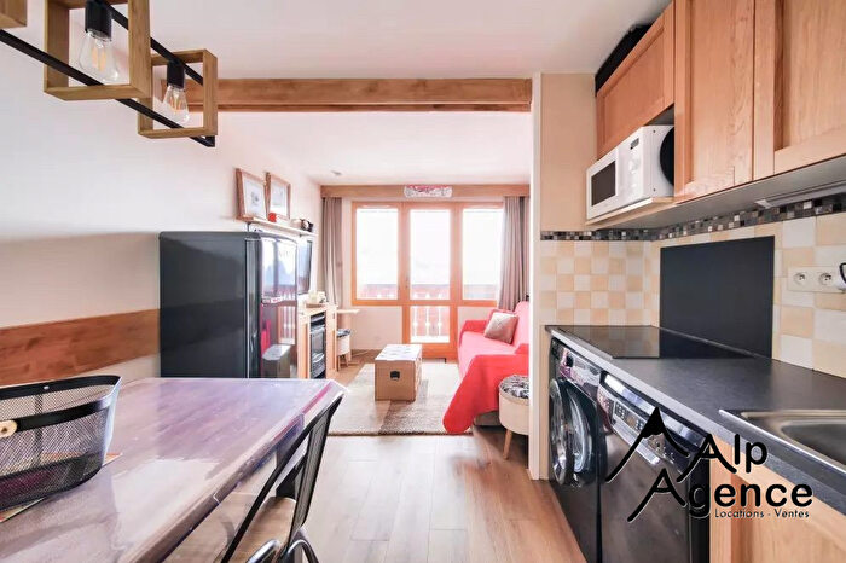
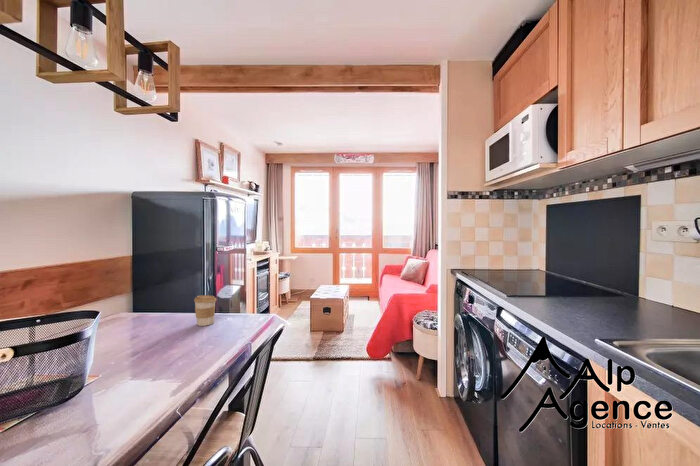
+ coffee cup [193,294,217,327]
